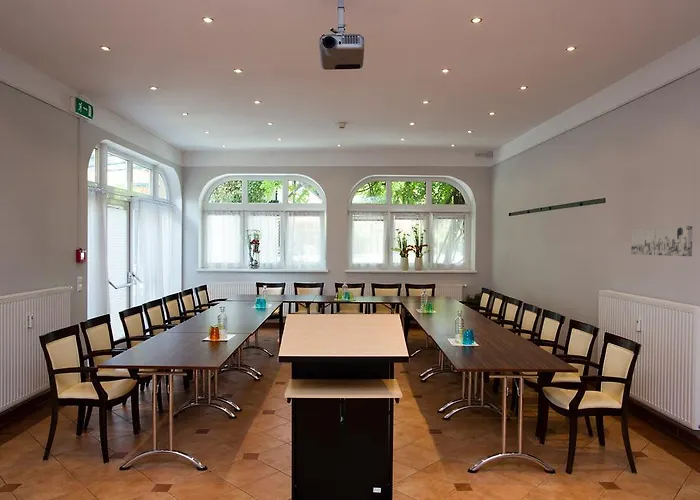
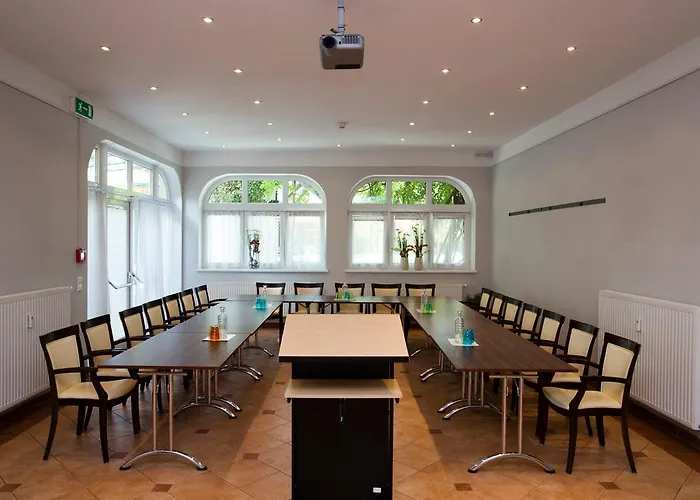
- wall art [630,225,693,257]
